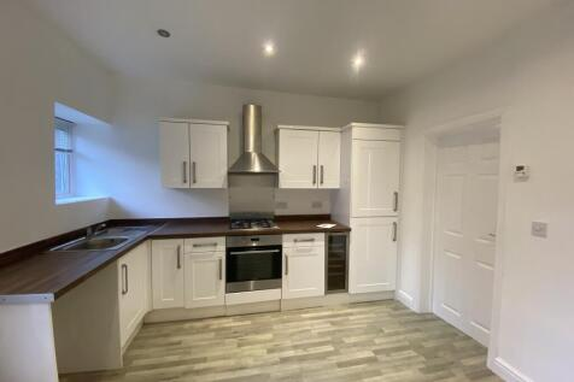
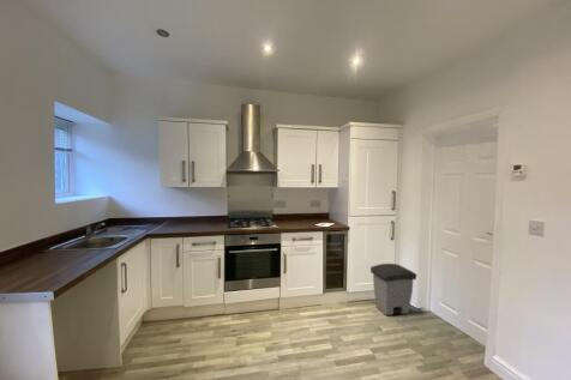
+ trash can [369,263,417,316]
